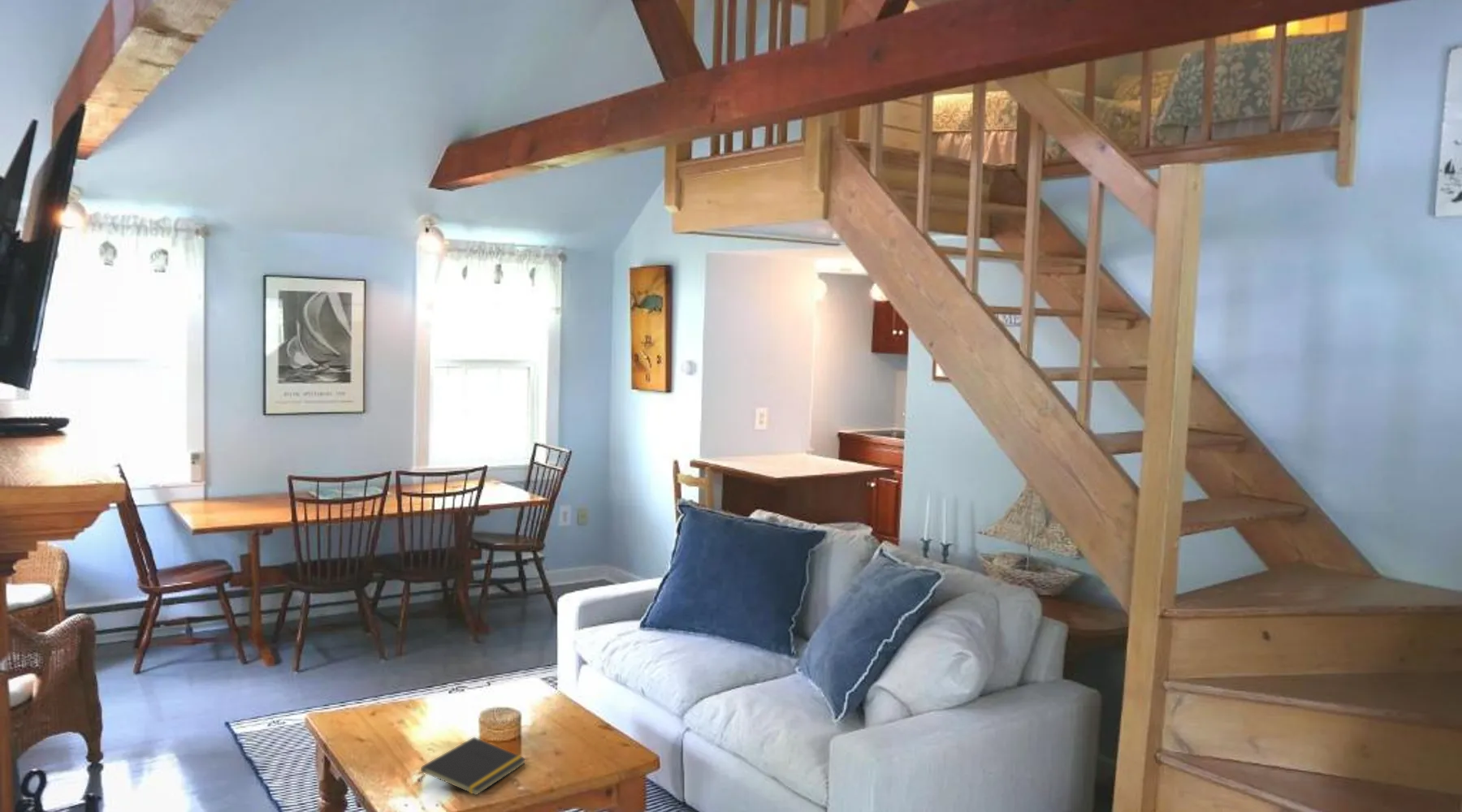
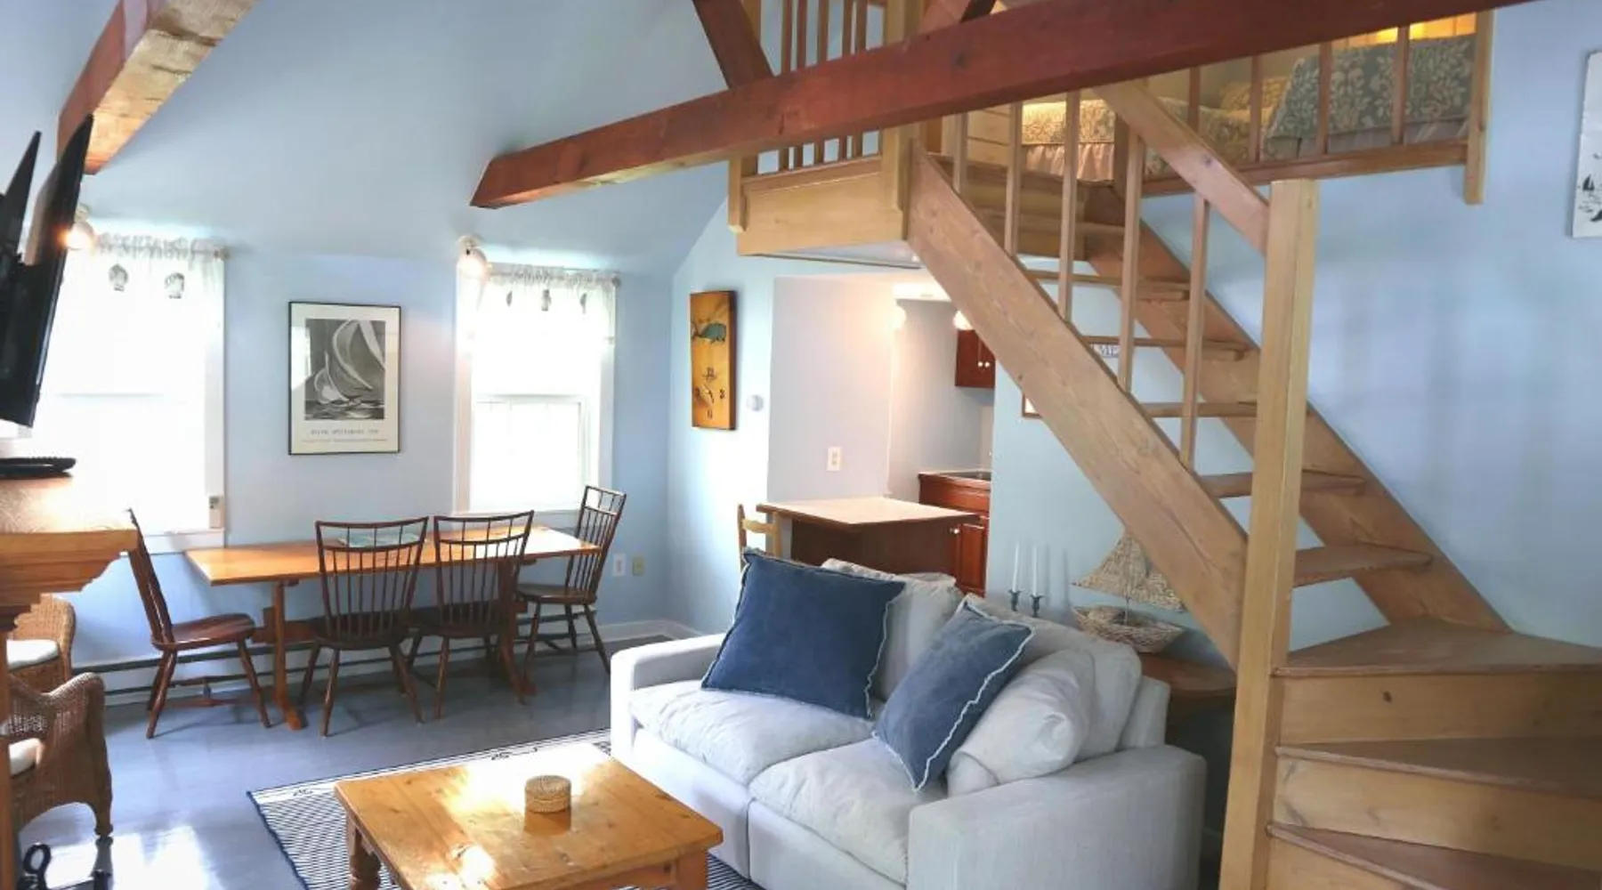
- notepad [418,736,527,796]
